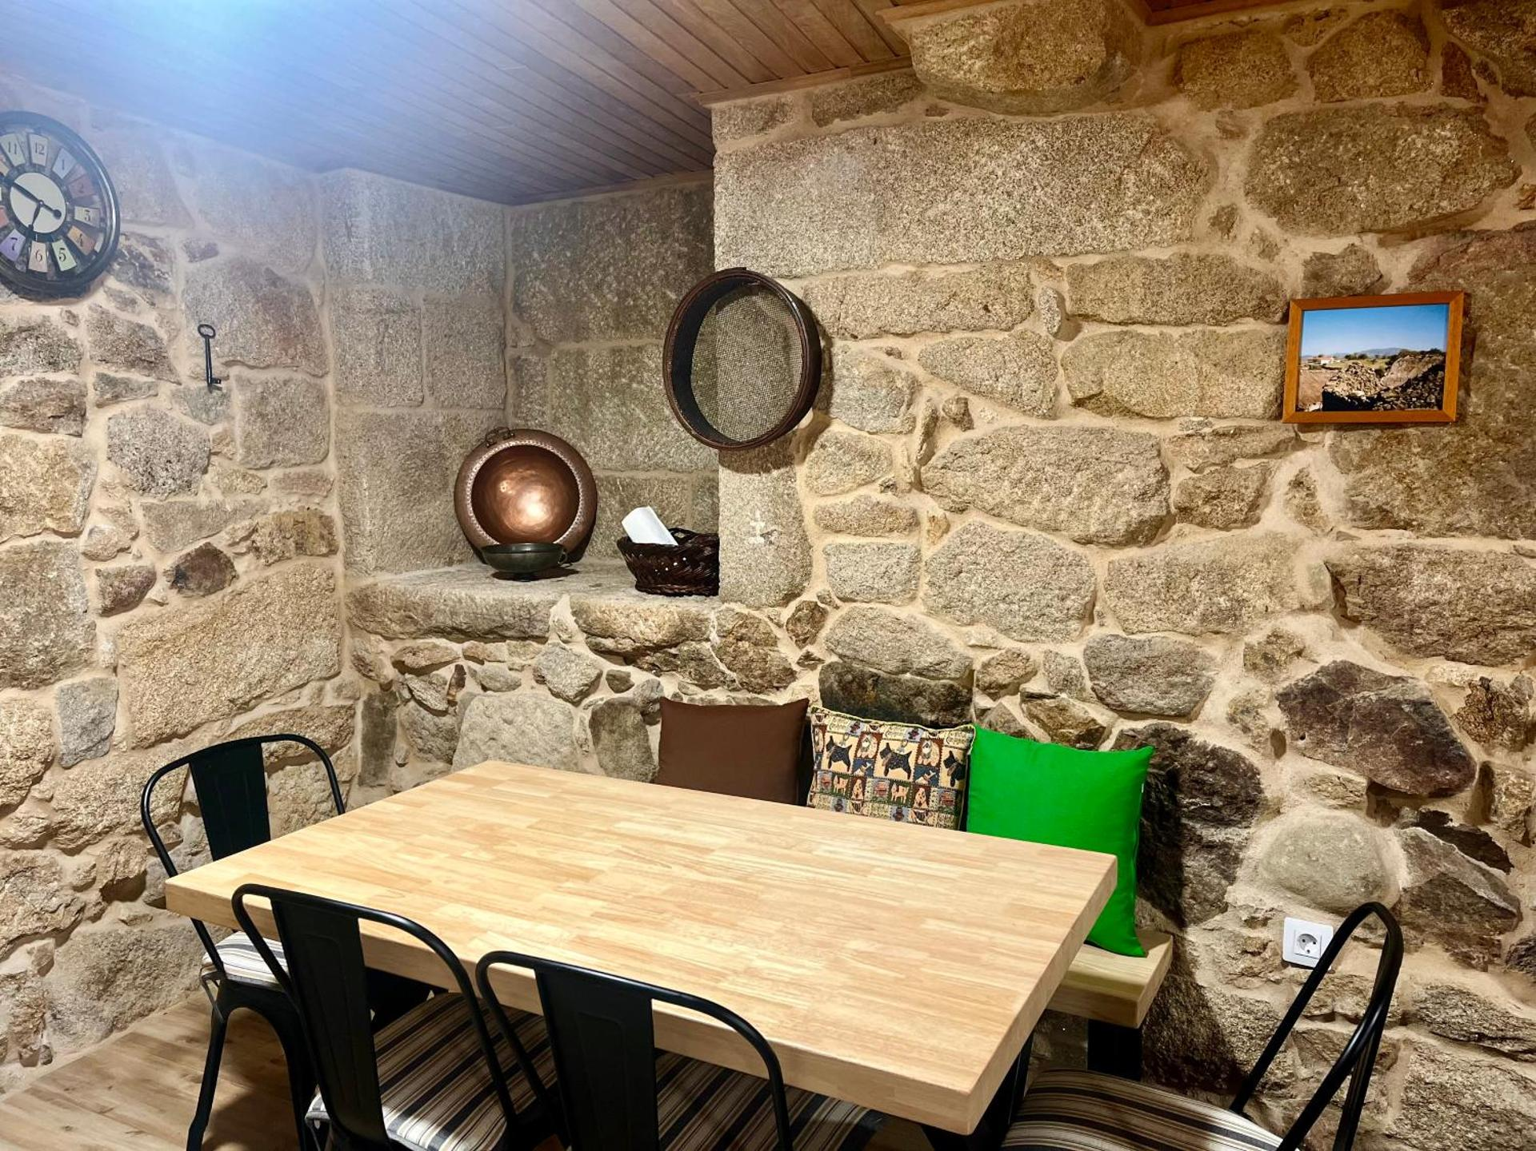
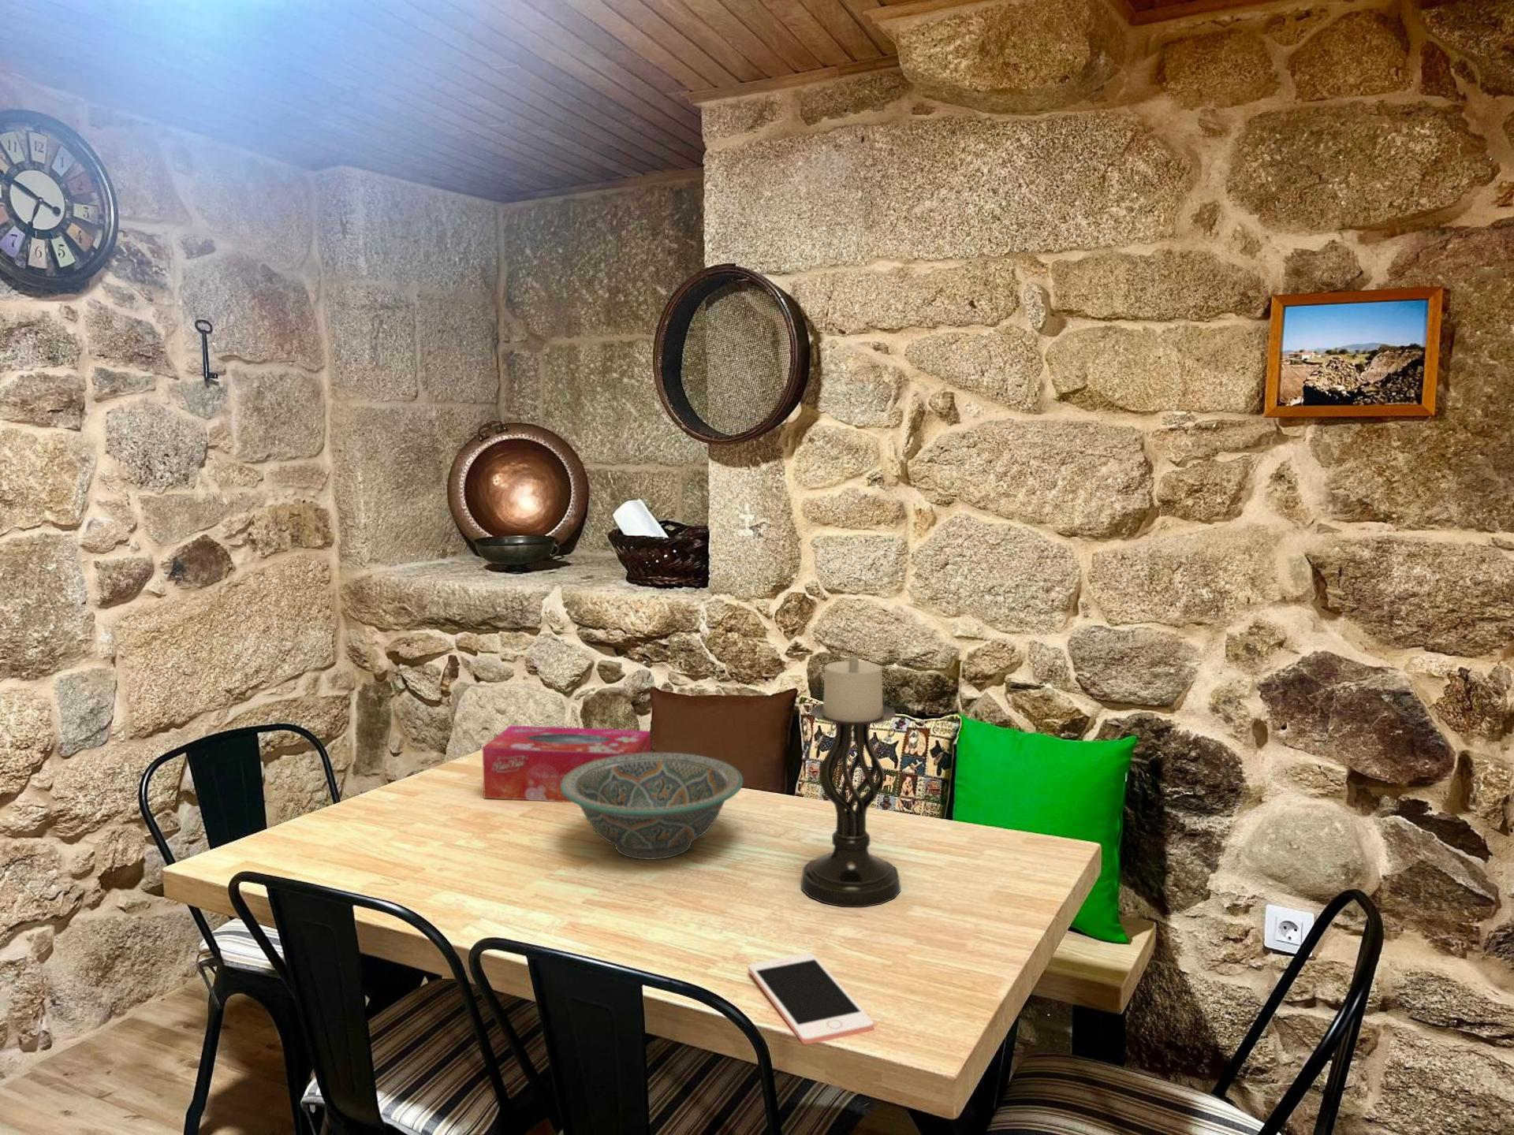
+ candle holder [800,656,901,908]
+ cell phone [747,953,875,1046]
+ decorative bowl [560,752,744,861]
+ tissue box [482,725,651,804]
